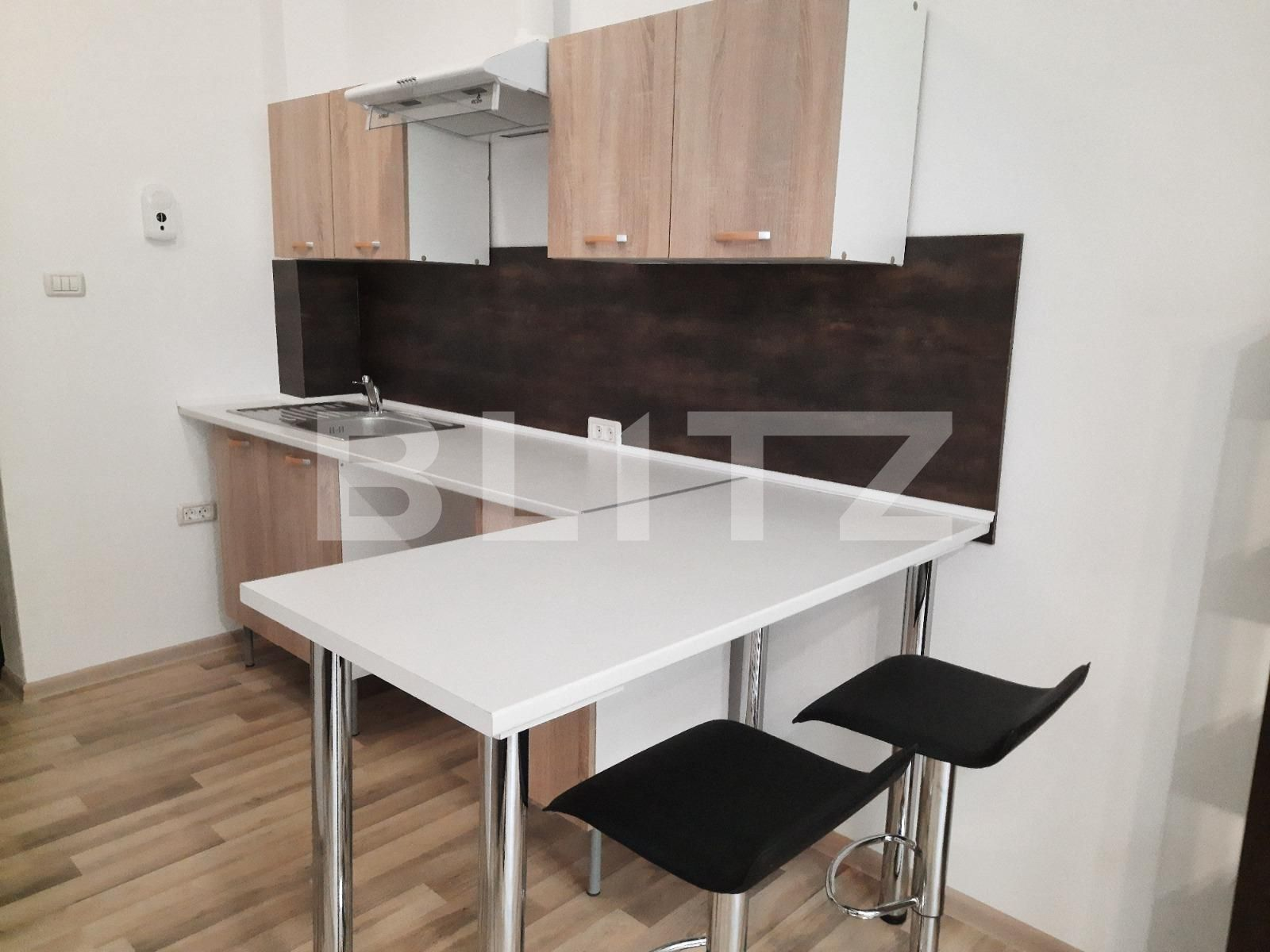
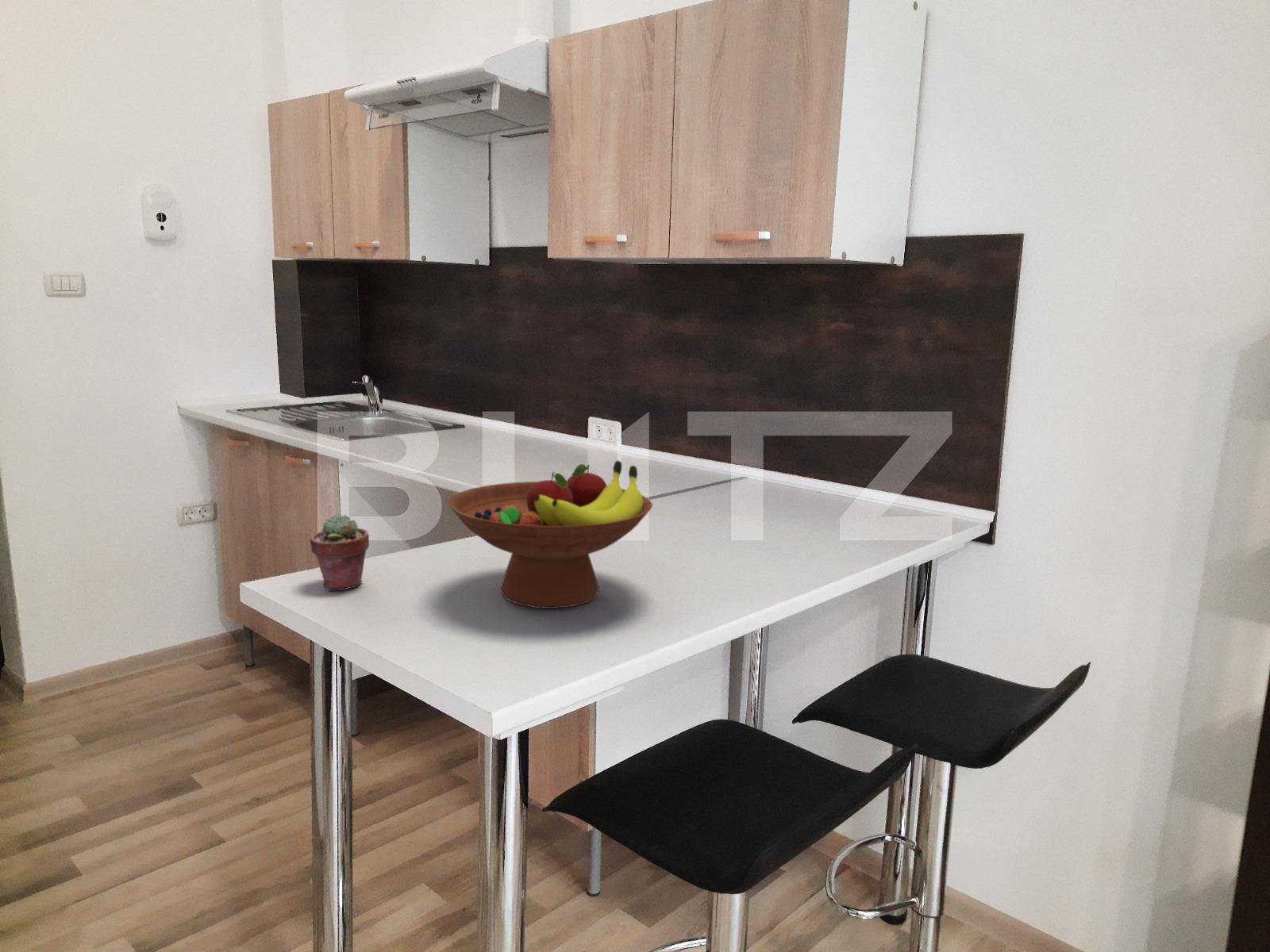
+ potted succulent [309,512,370,591]
+ fruit bowl [448,459,653,609]
